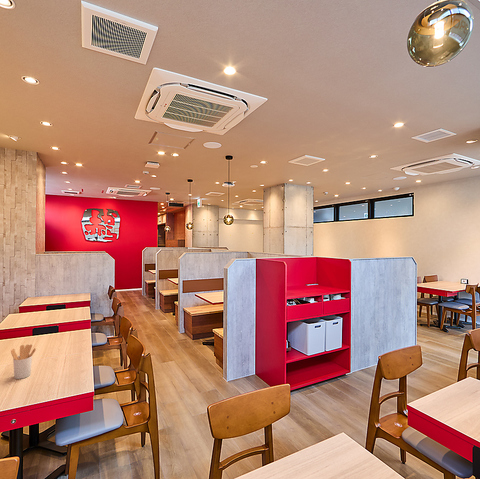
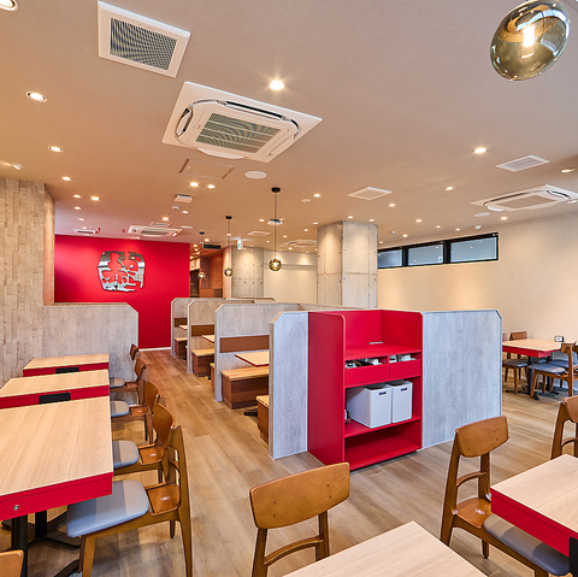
- utensil holder [10,344,37,380]
